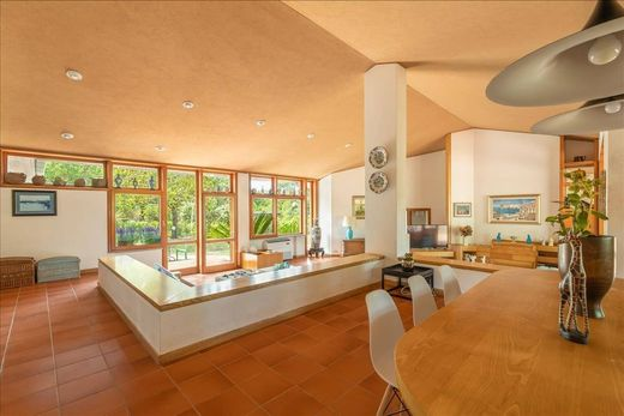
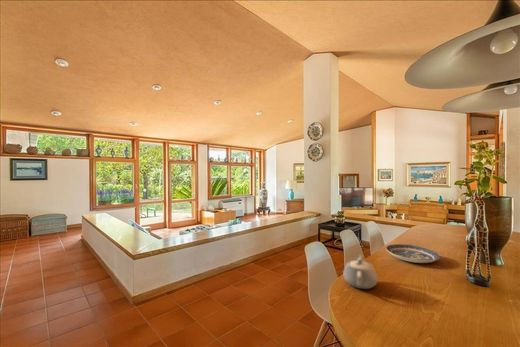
+ teapot [342,254,379,290]
+ plate [385,243,441,264]
